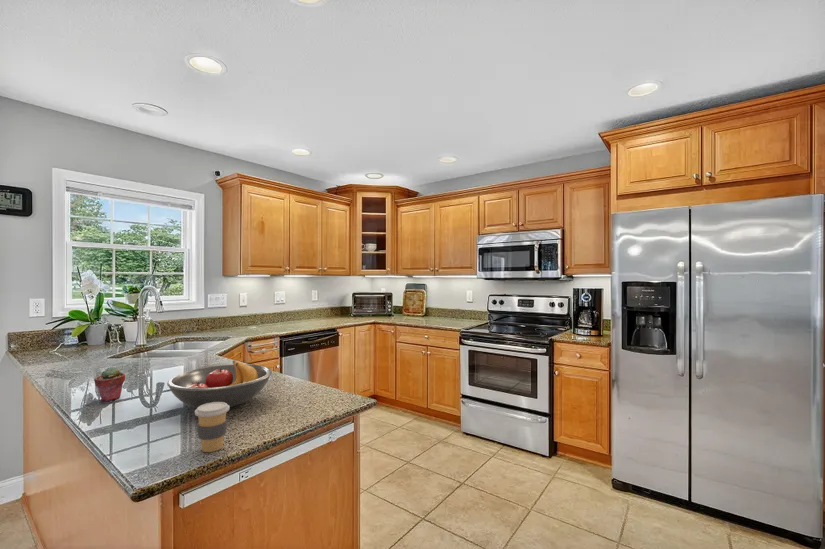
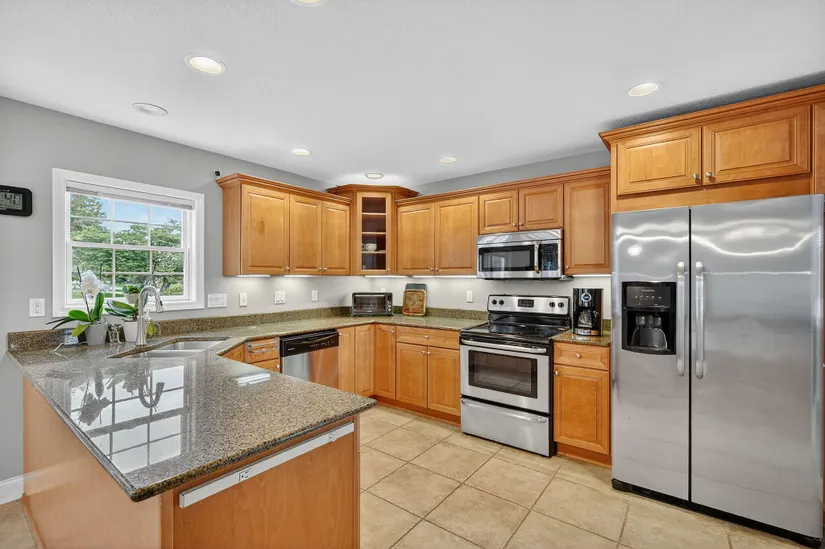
- coffee cup [194,402,231,453]
- fruit bowl [166,359,273,409]
- potted succulent [93,366,126,402]
